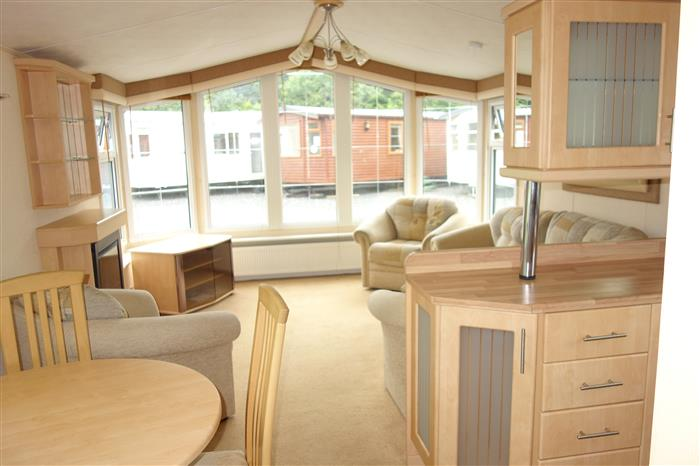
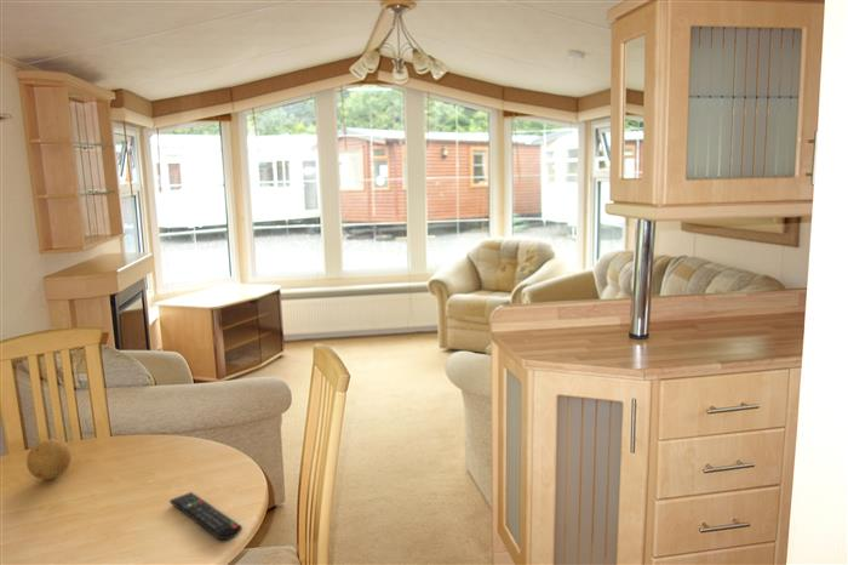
+ remote control [168,491,243,541]
+ fruit [25,438,73,481]
